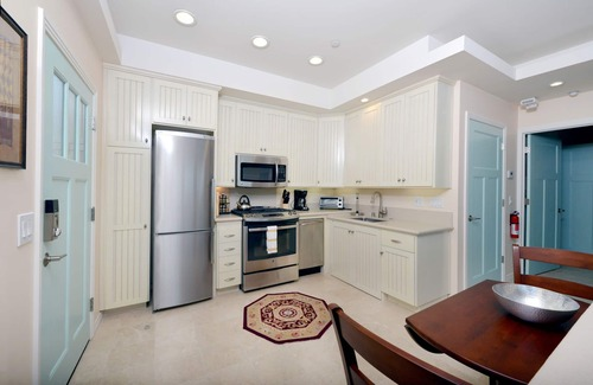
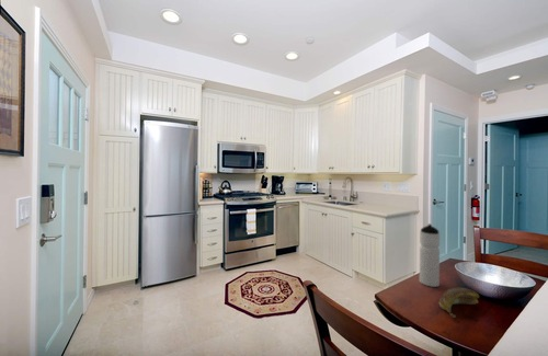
+ banana [438,287,481,319]
+ water bottle [419,223,441,288]
